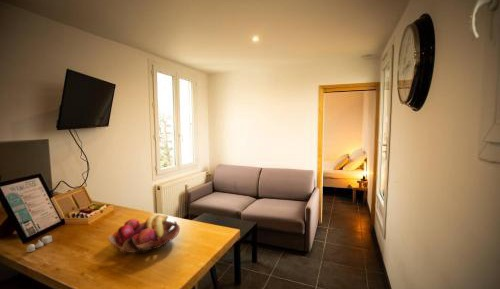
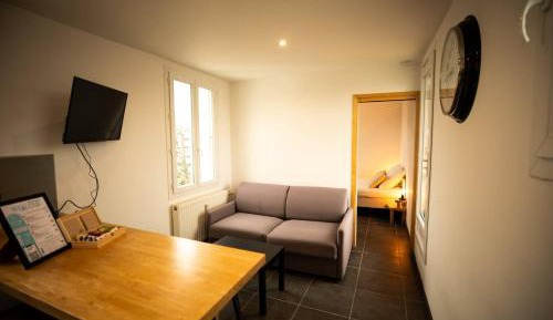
- salt and pepper shaker set [26,235,53,253]
- fruit basket [106,213,181,255]
